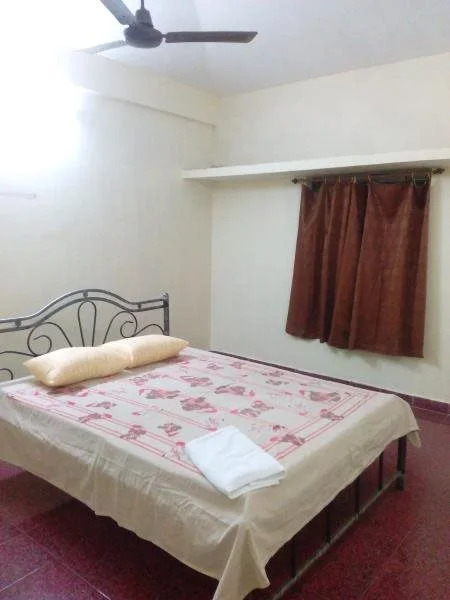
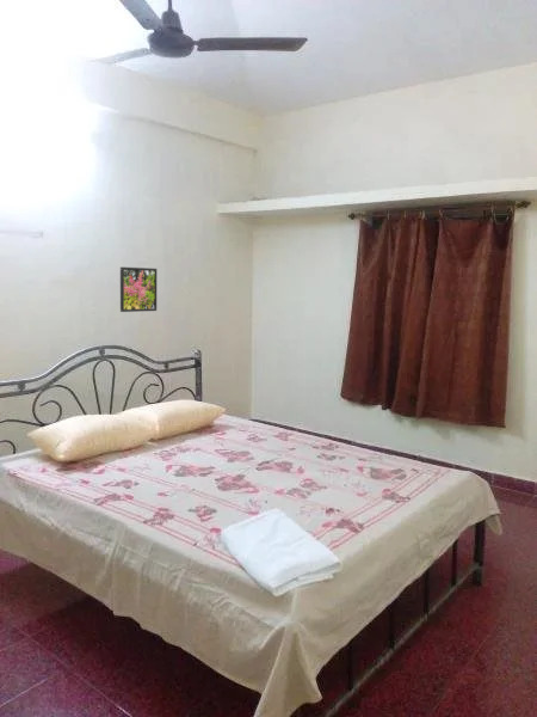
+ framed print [119,265,158,313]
